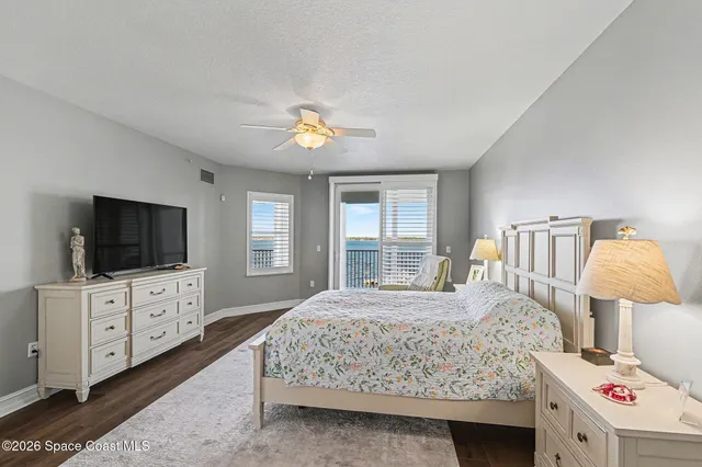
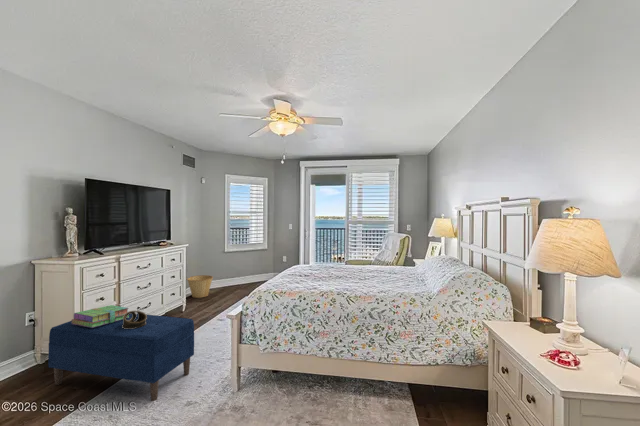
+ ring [122,310,147,329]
+ basket [186,274,214,298]
+ bench [47,313,195,402]
+ stack of books [70,304,130,328]
